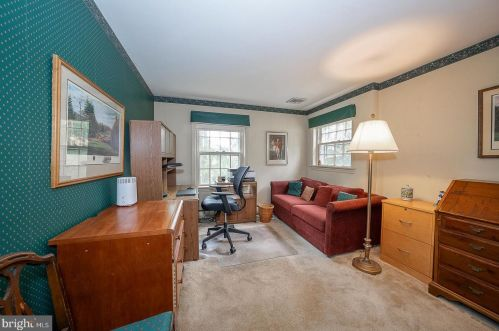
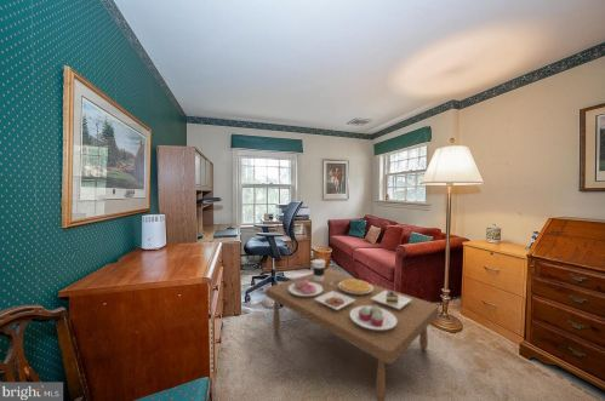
+ coffee table [264,258,440,401]
